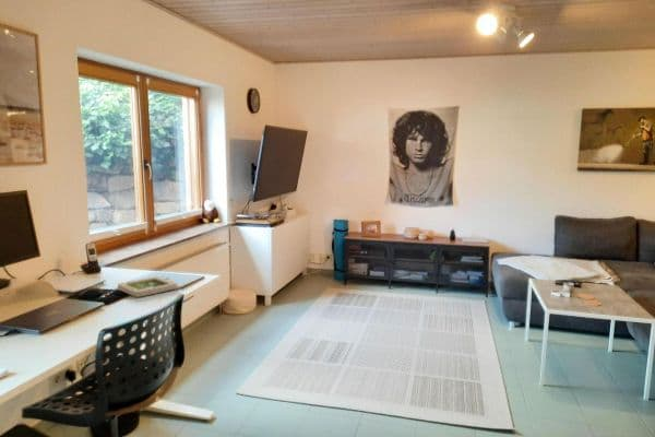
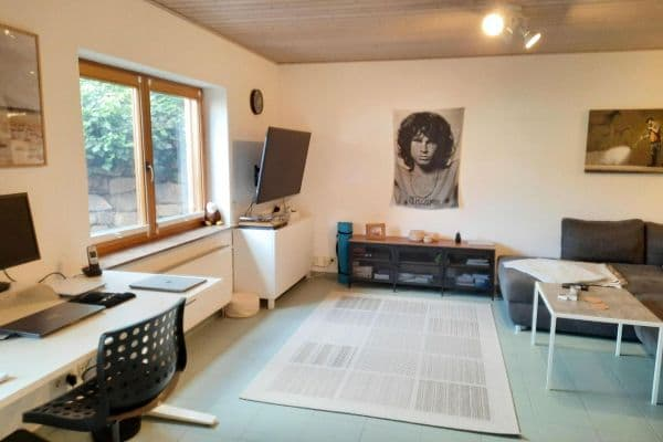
- picture frame [117,275,179,298]
